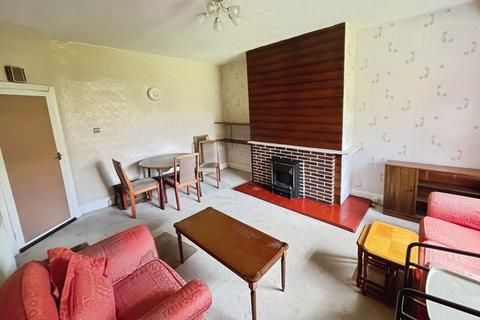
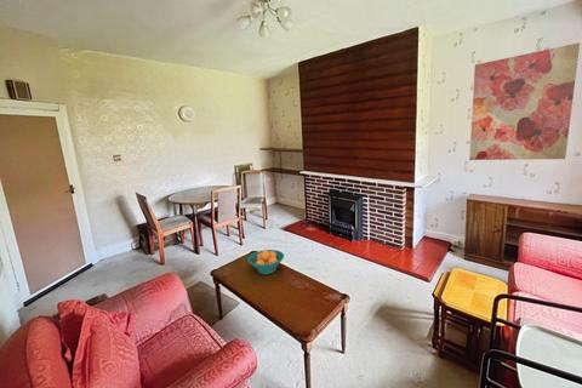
+ wall art [468,41,581,161]
+ fruit bowl [246,249,285,275]
